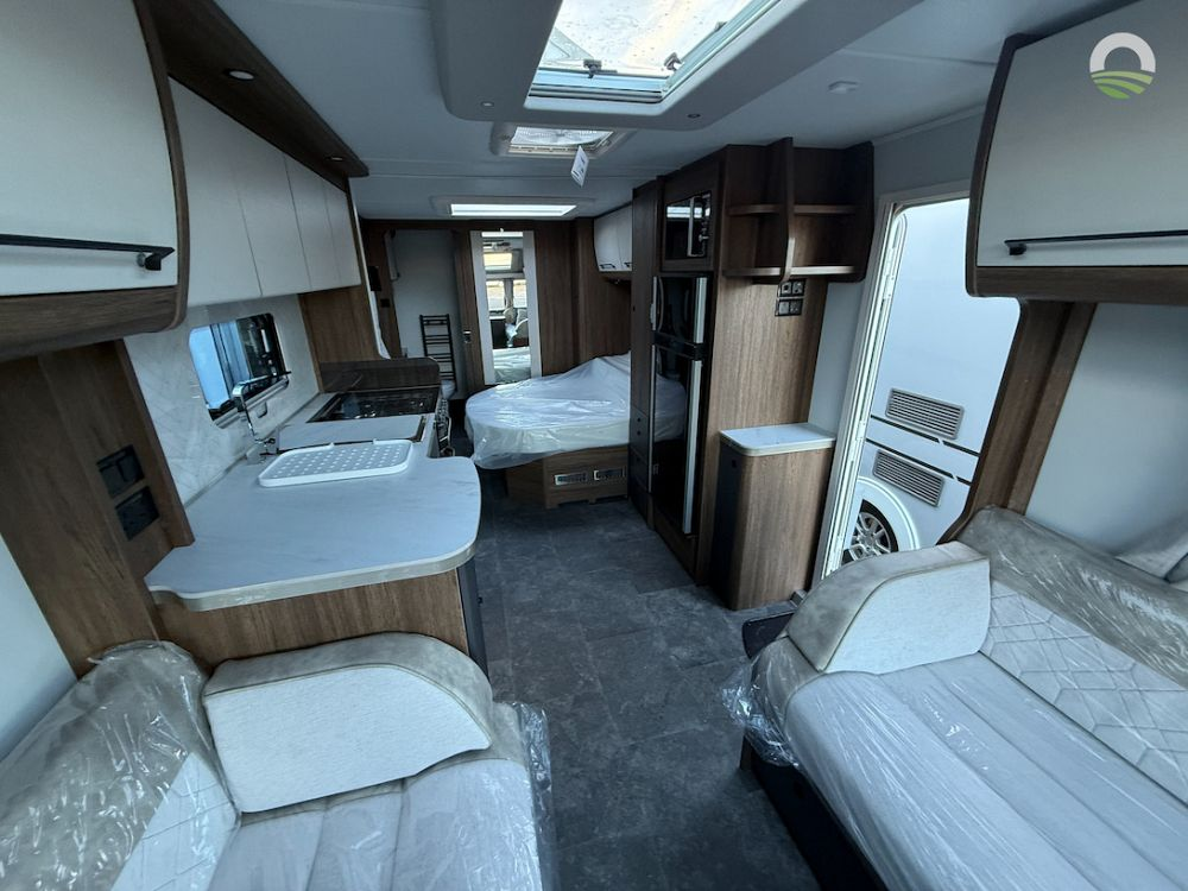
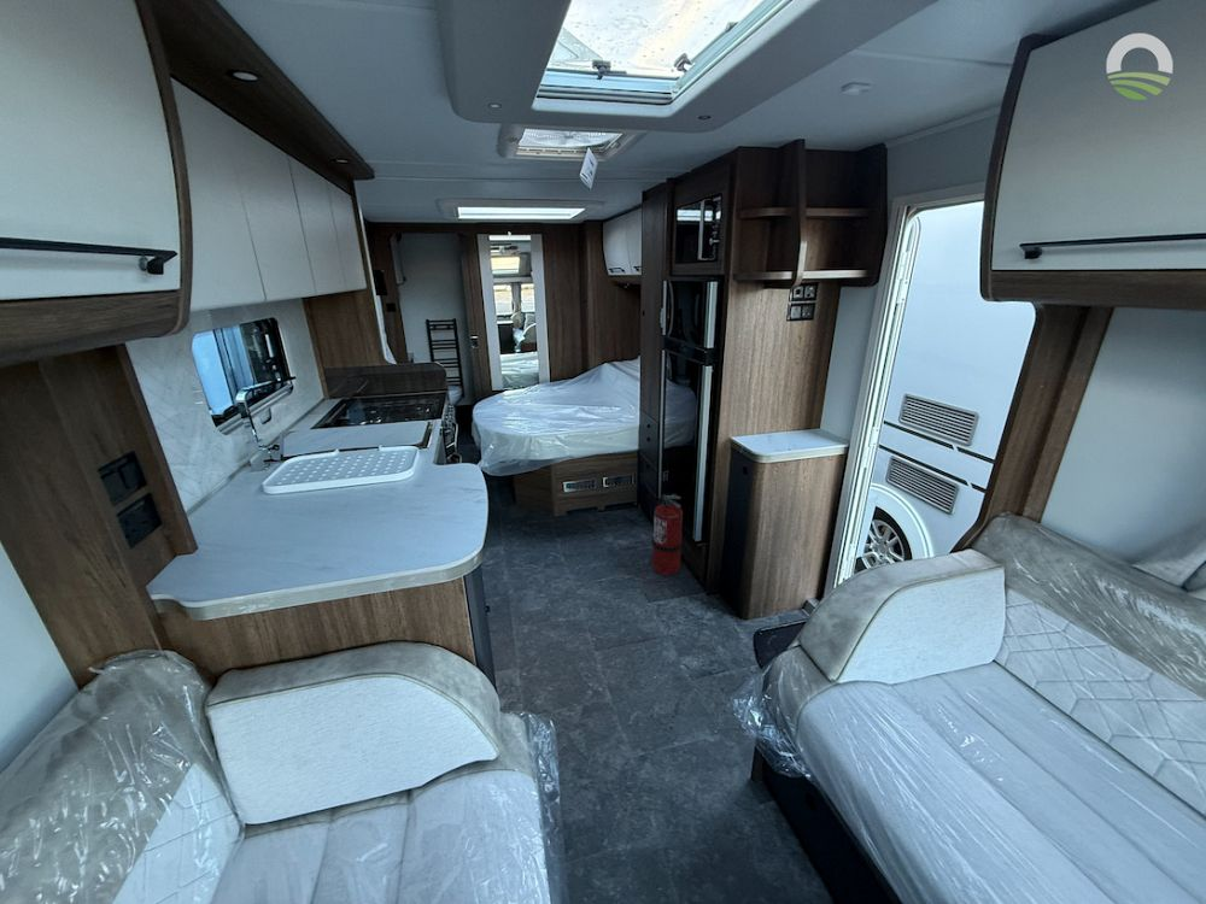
+ fire extinguisher [651,493,684,576]
